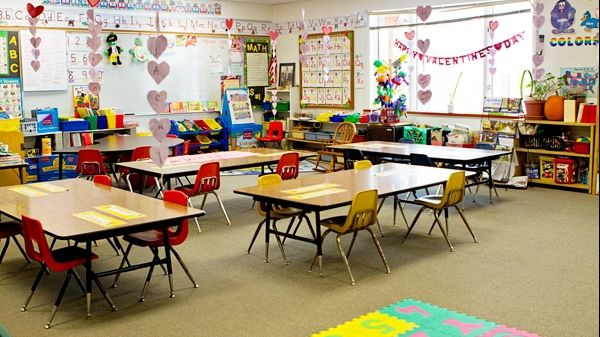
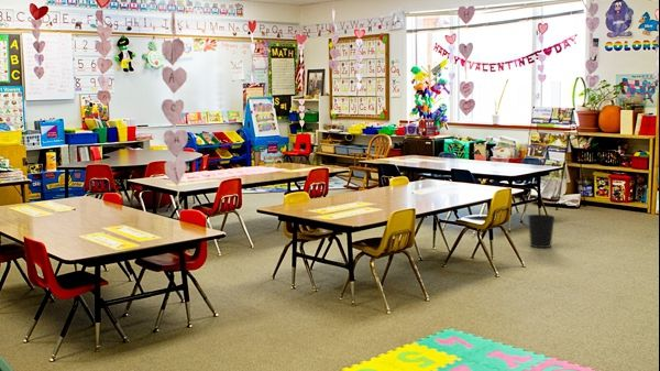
+ wastebasket [527,214,556,249]
